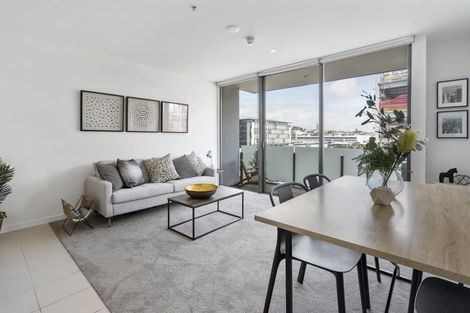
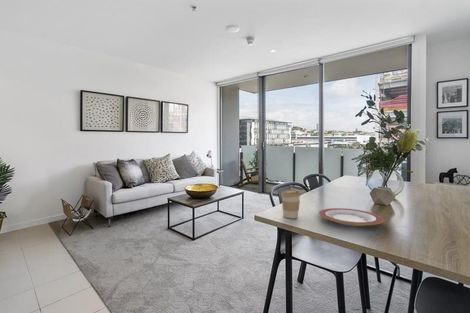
+ plate [318,207,385,227]
+ coffee cup [280,188,302,219]
